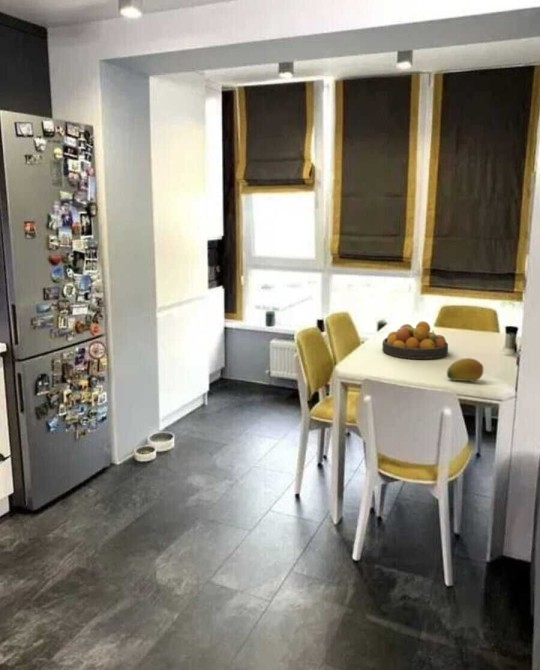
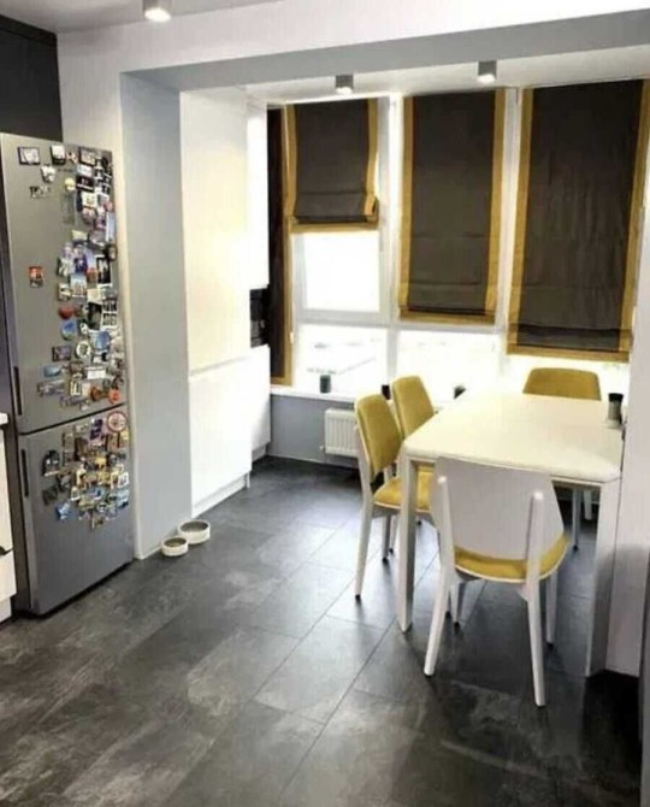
- fruit [446,357,484,382]
- fruit bowl [381,320,449,360]
